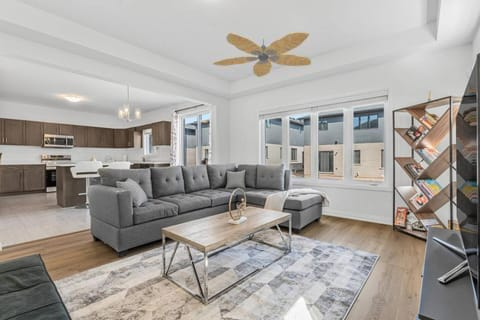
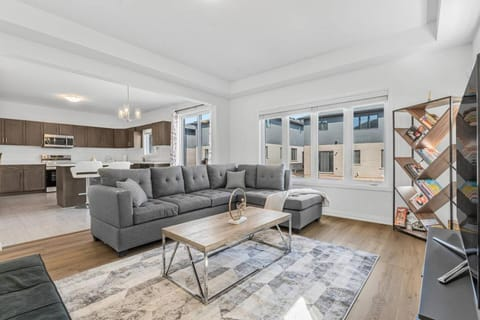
- ceiling fan [211,31,312,78]
